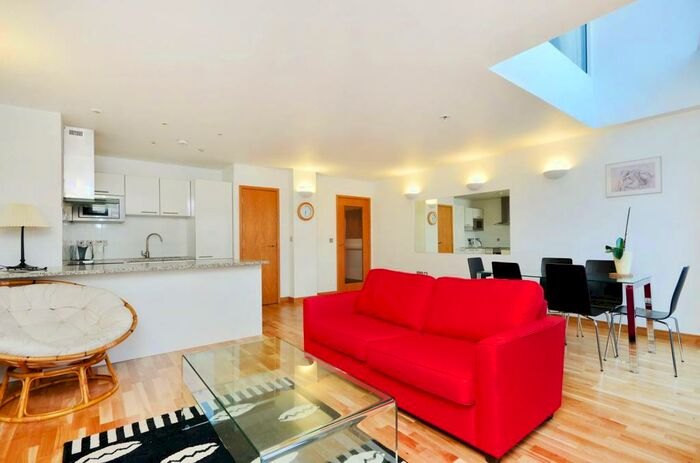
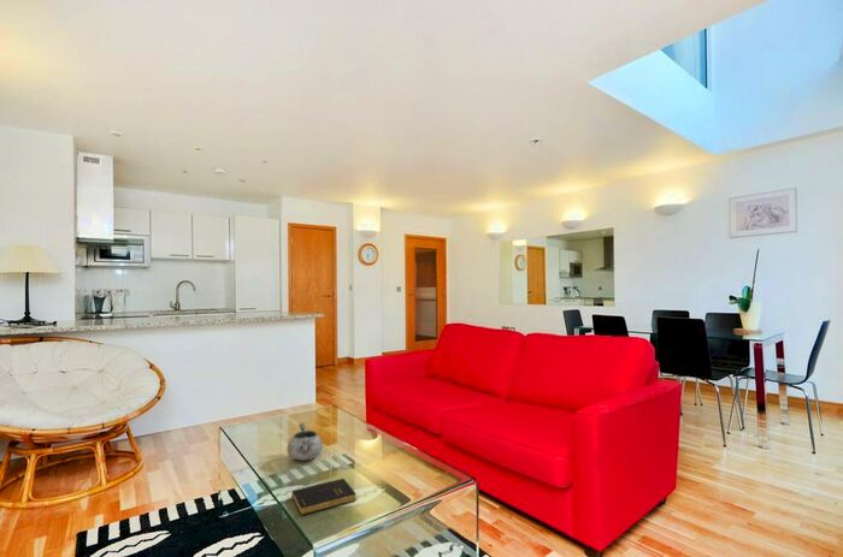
+ decorative bowl [287,421,324,461]
+ book [290,478,358,516]
